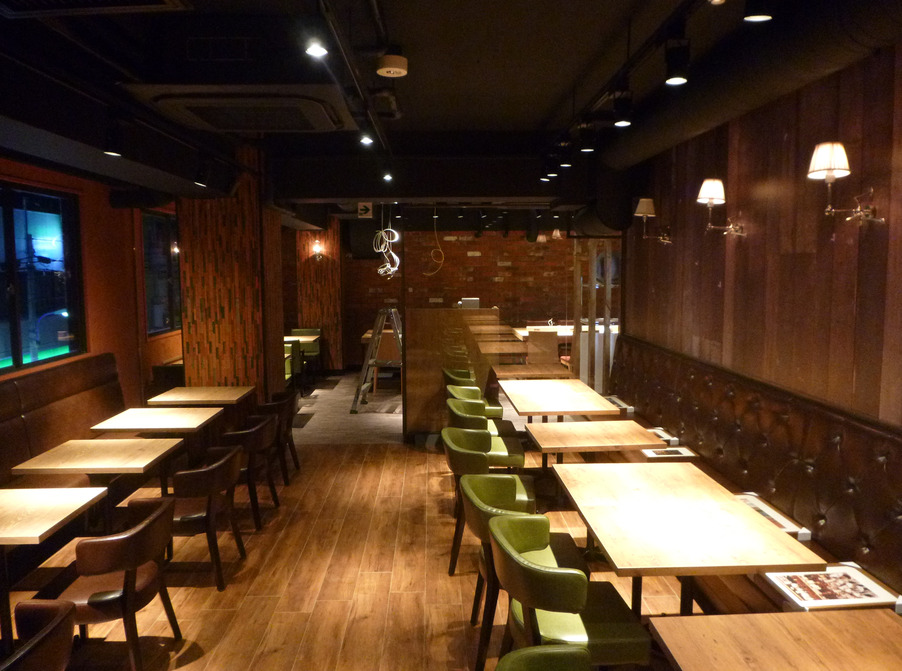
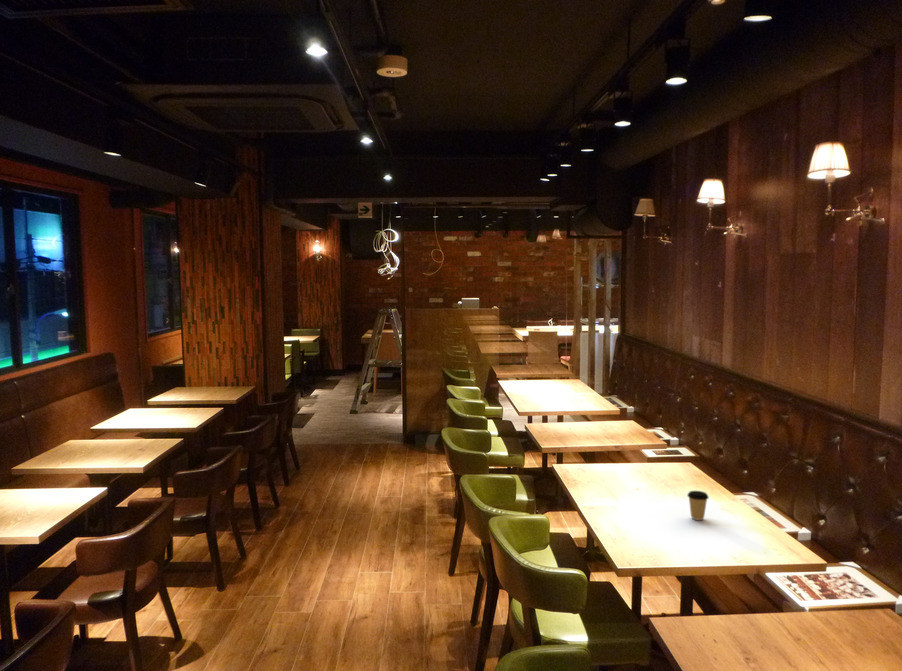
+ coffee cup [686,490,710,521]
